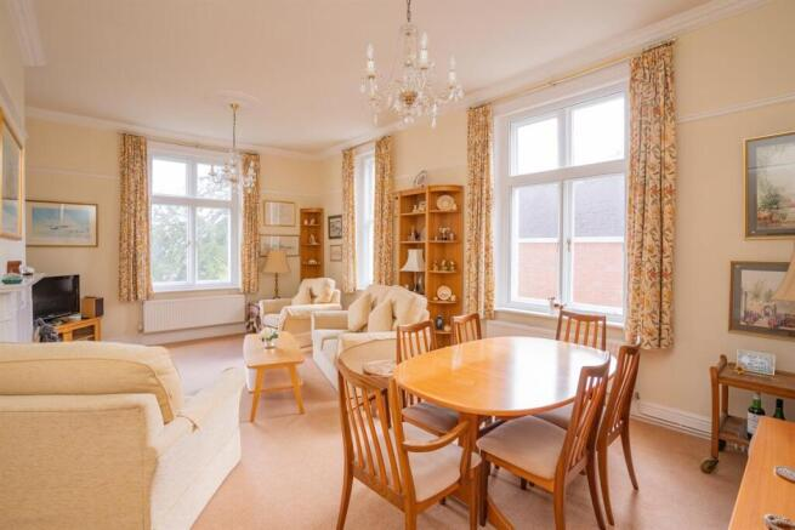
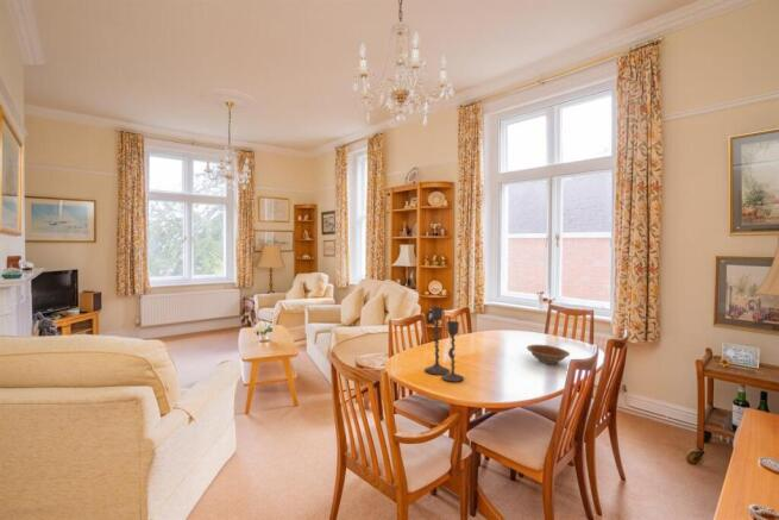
+ candlestick [423,306,465,382]
+ bowl [526,344,571,365]
